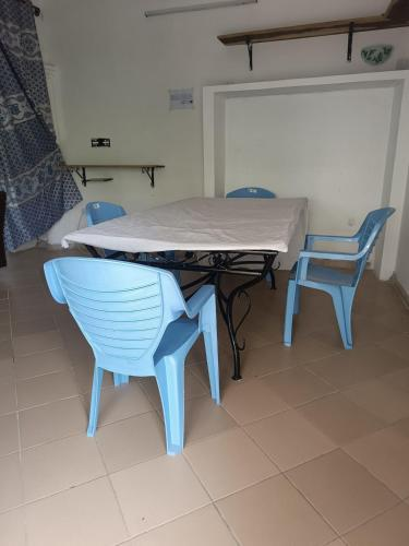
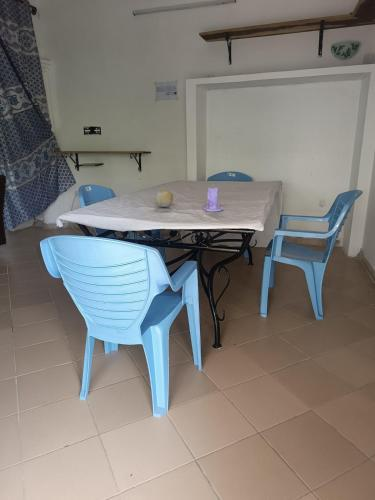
+ fruit [154,189,174,208]
+ candle [203,183,224,213]
